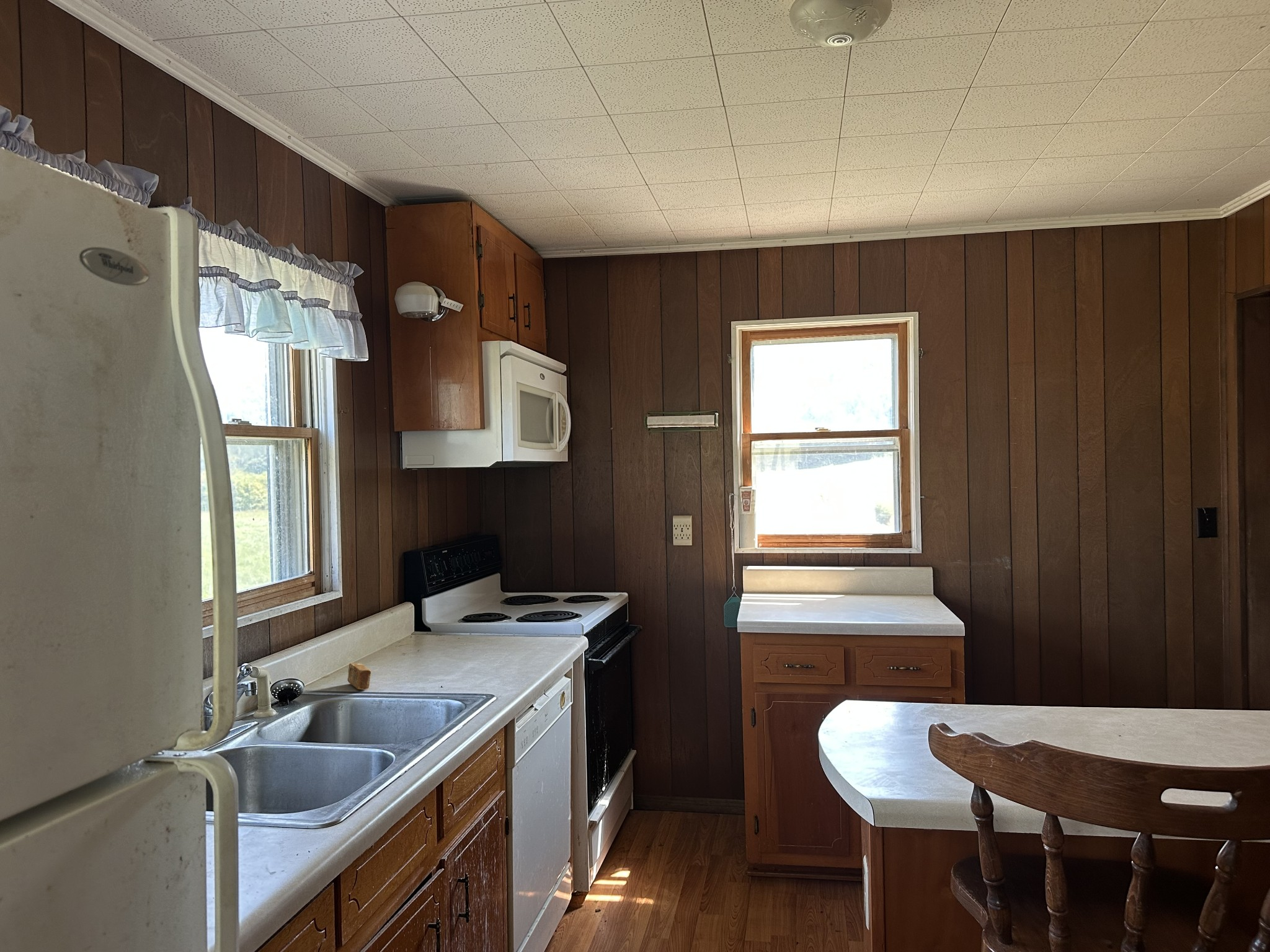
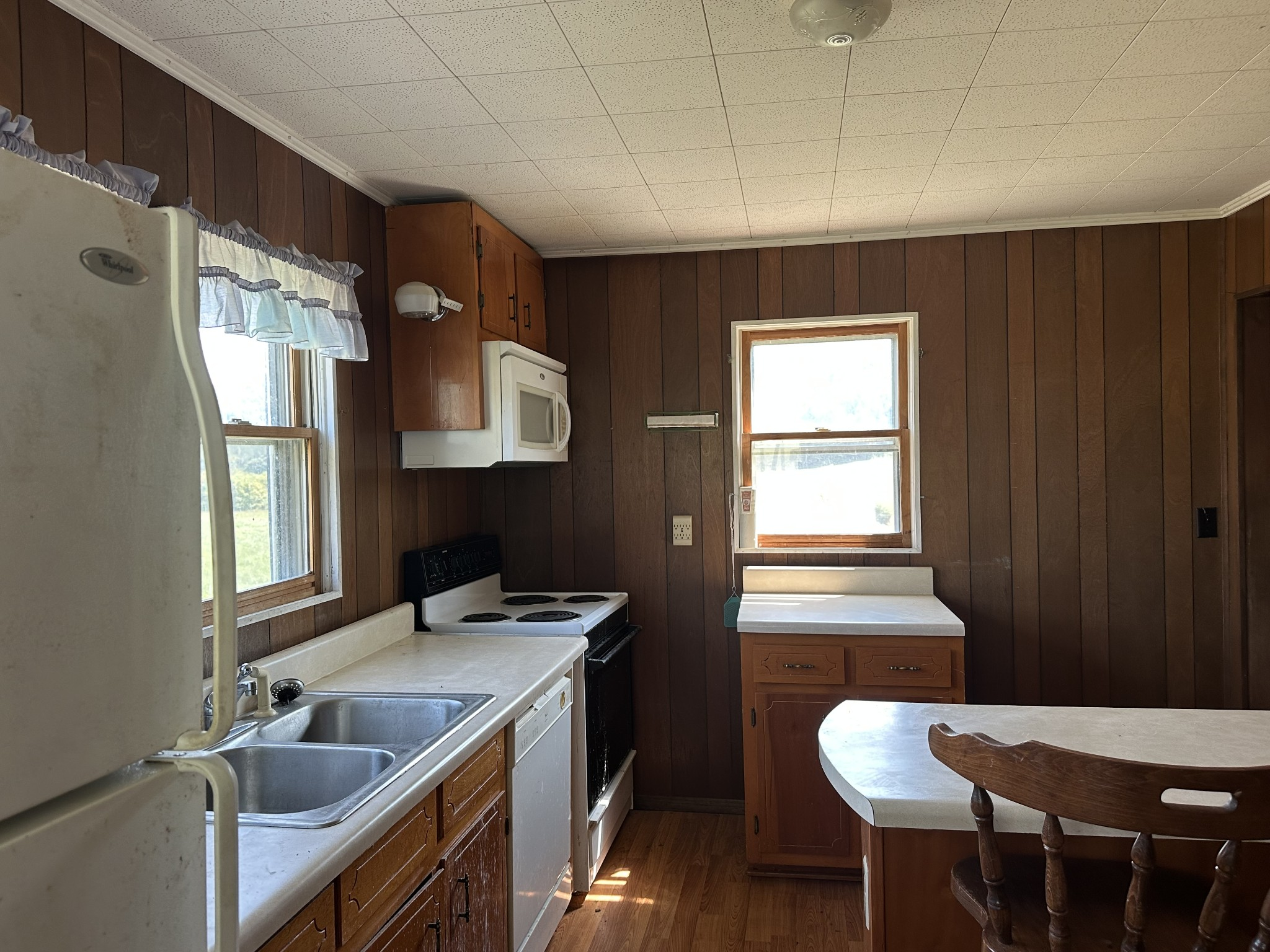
- soap bar [347,663,371,690]
